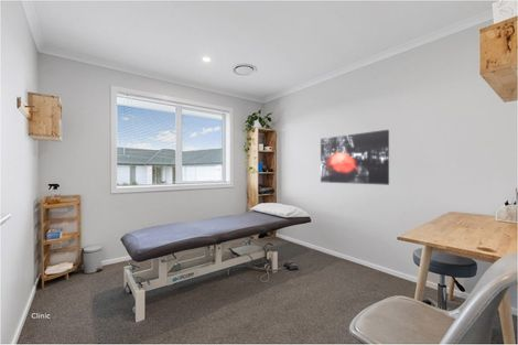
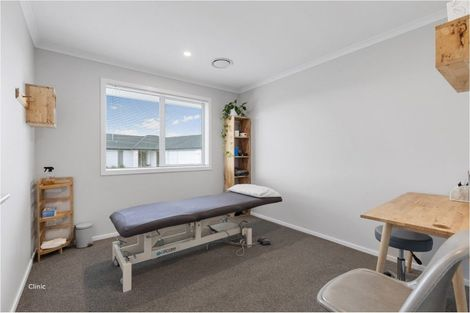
- wall art [320,129,390,186]
